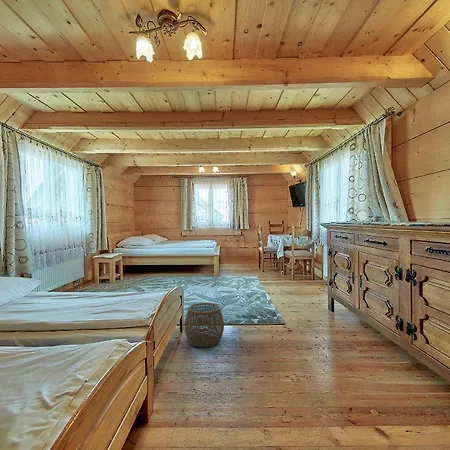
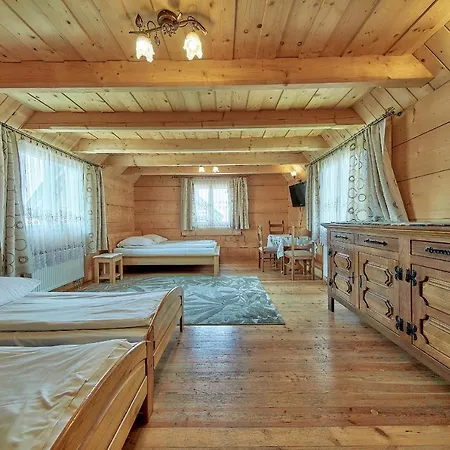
- woven basket [183,302,225,348]
